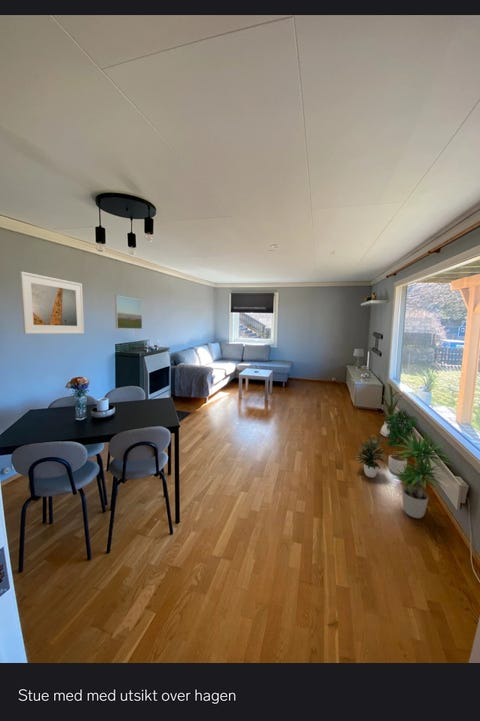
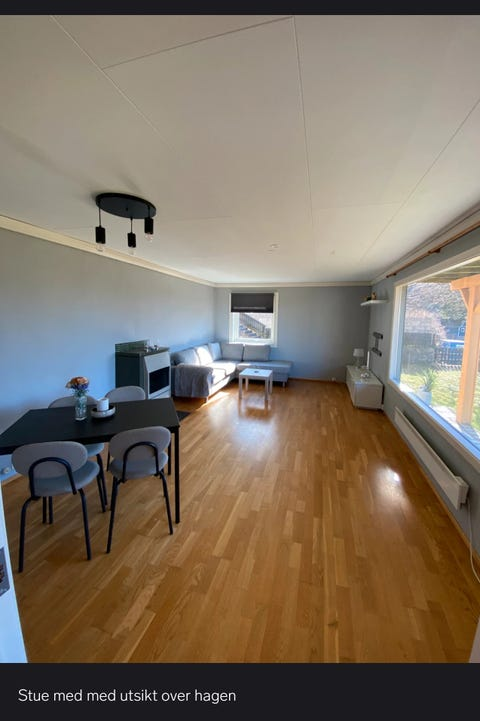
- house plant [379,381,403,438]
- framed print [19,270,85,335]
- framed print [114,294,143,330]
- potted plant [390,429,454,519]
- potted plant [354,408,420,479]
